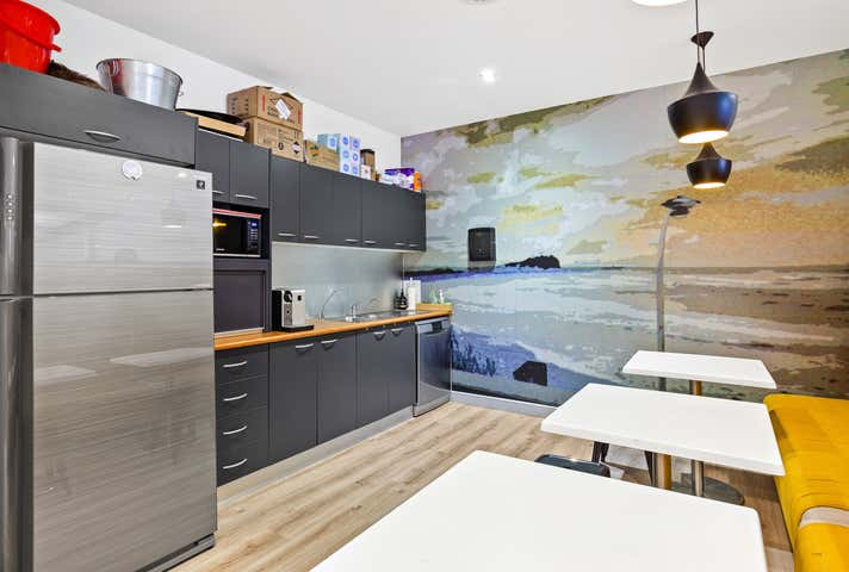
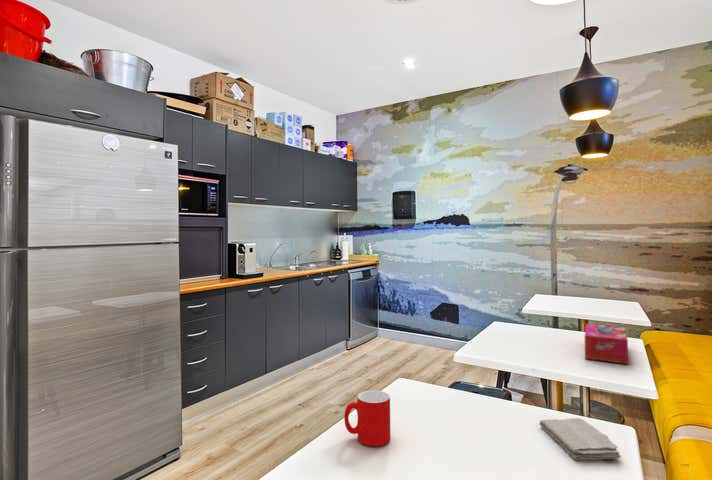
+ washcloth [538,417,622,461]
+ tissue box [584,323,629,365]
+ cup [343,389,391,447]
